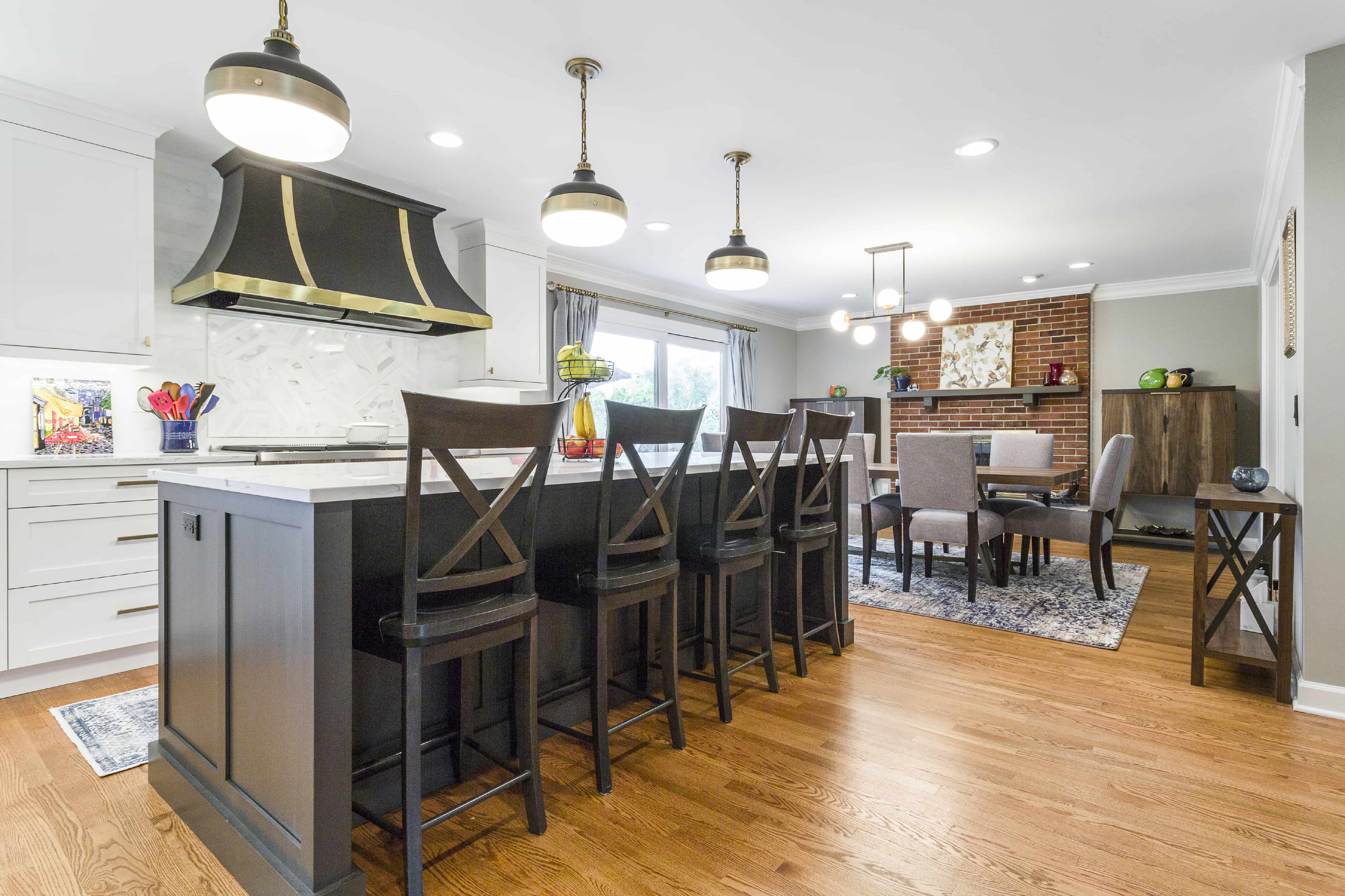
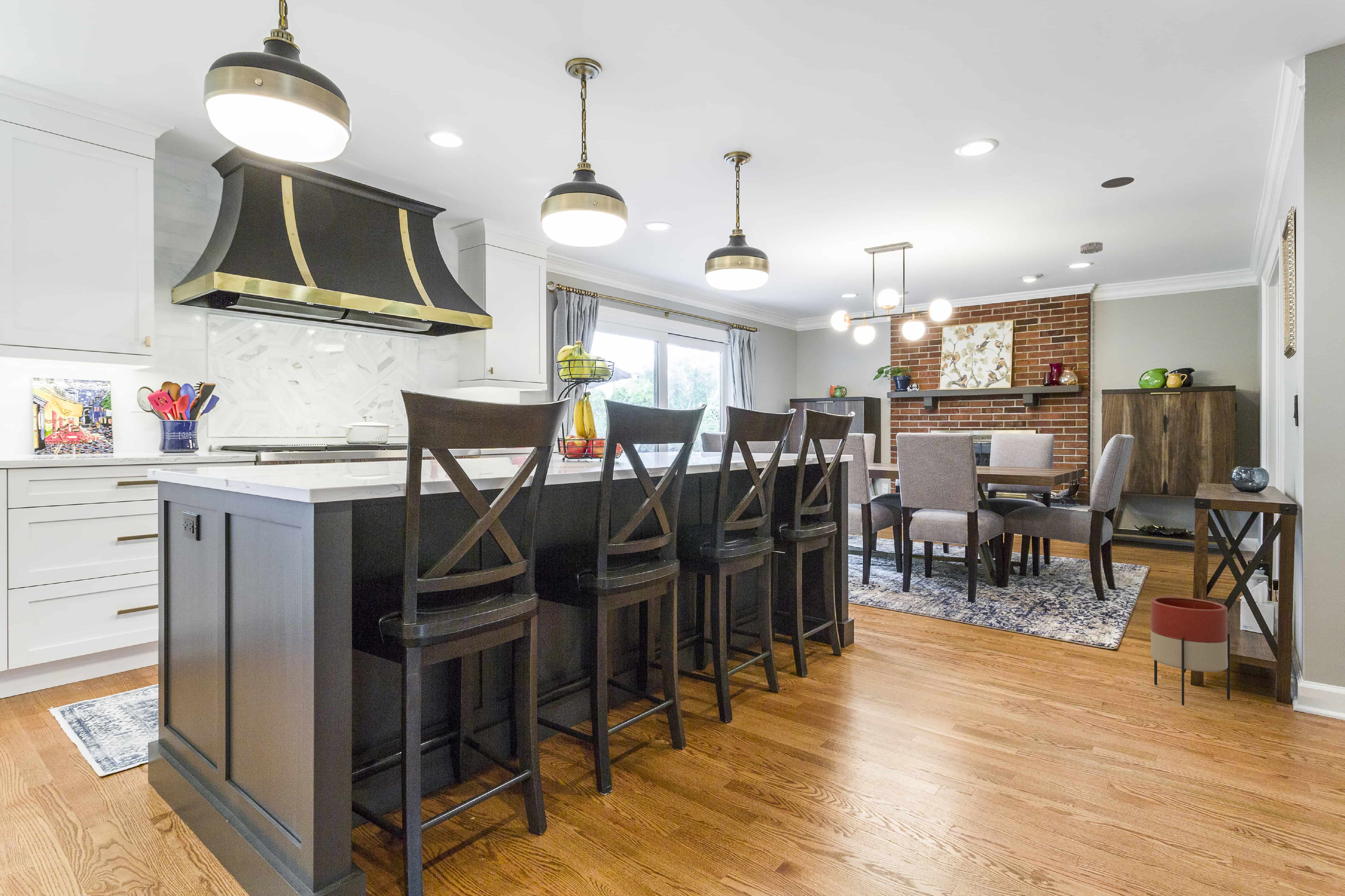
+ planter [1150,596,1230,706]
+ recessed light [1101,177,1135,188]
+ smoke detector [1080,242,1103,254]
